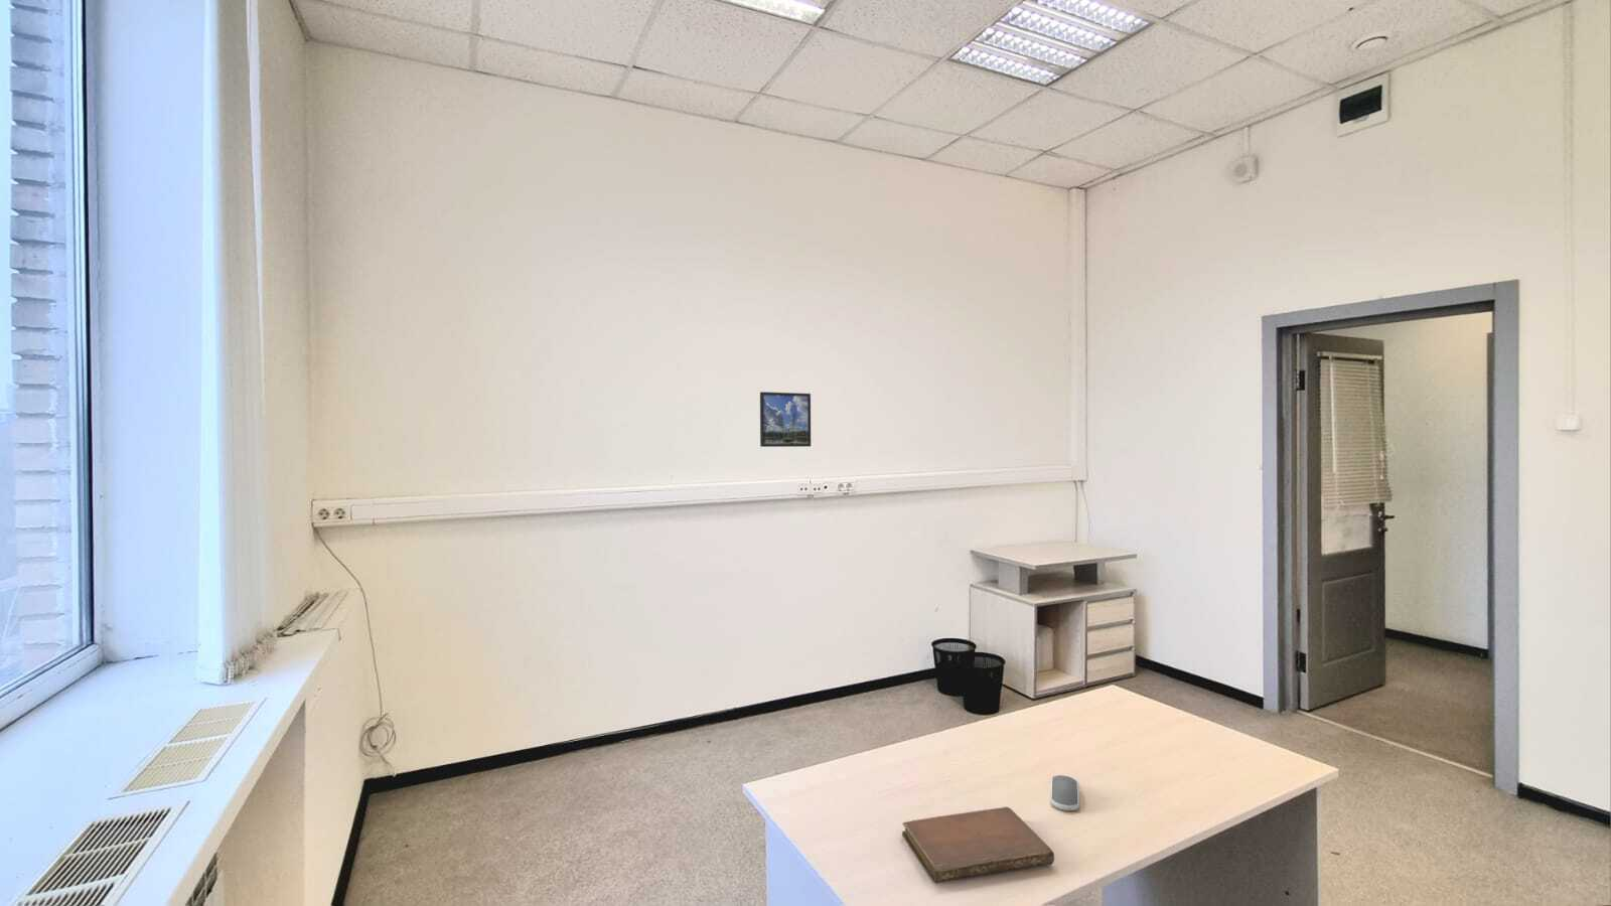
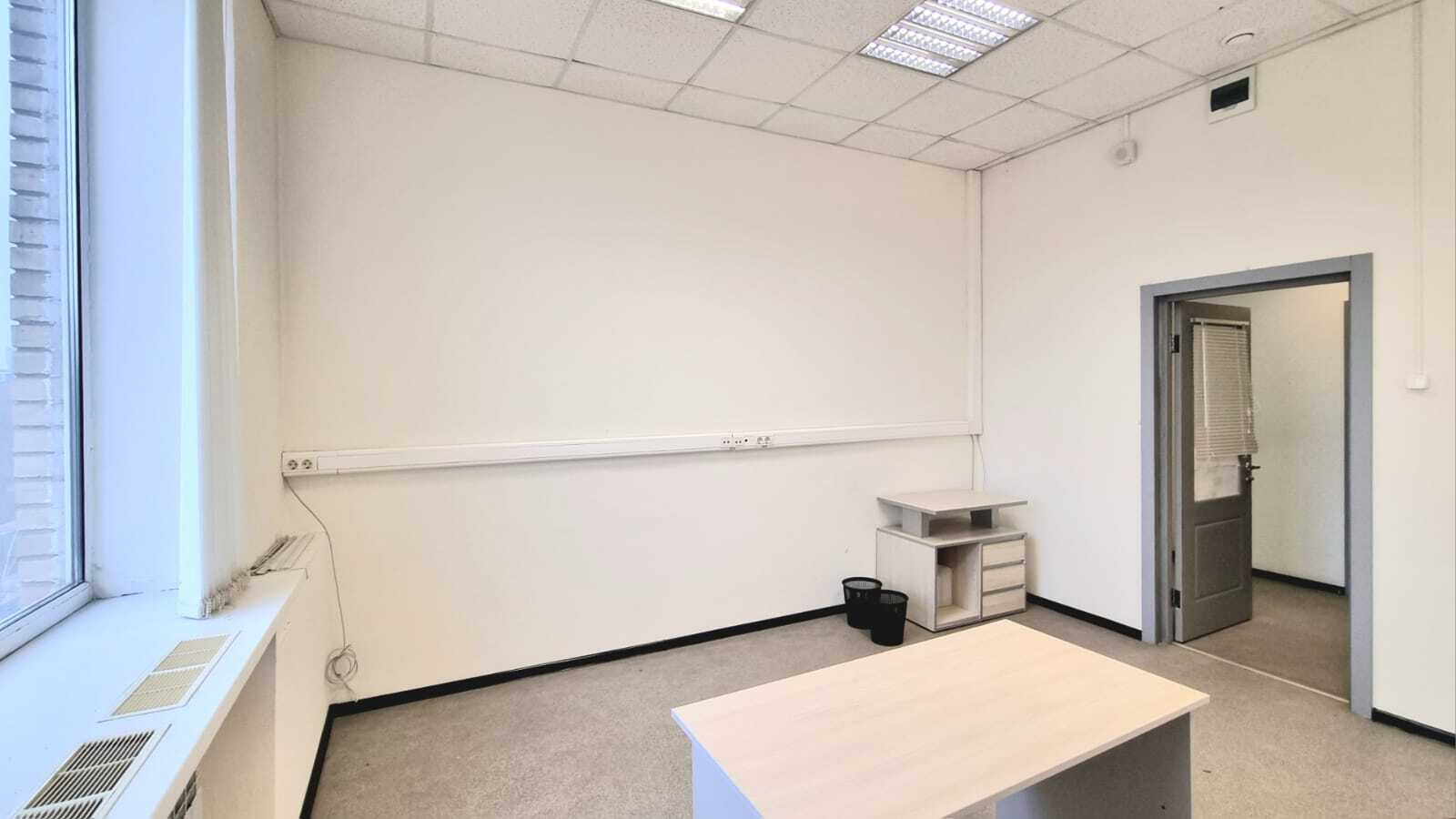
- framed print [759,390,811,448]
- notebook [901,806,1056,884]
- computer mouse [1049,774,1080,811]
